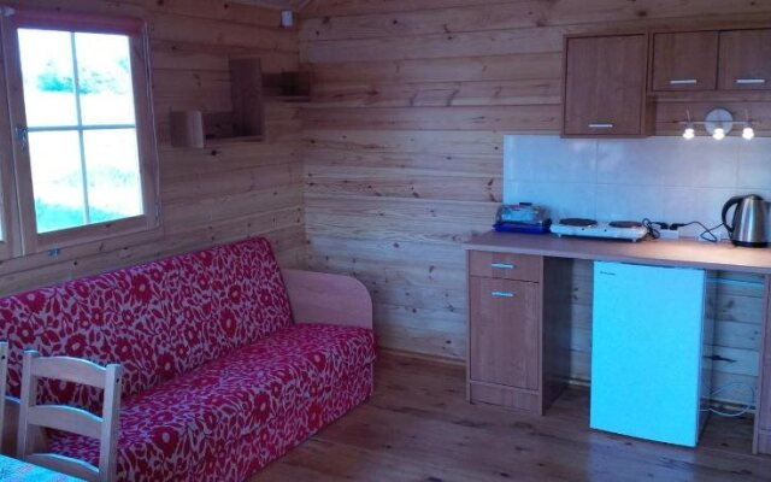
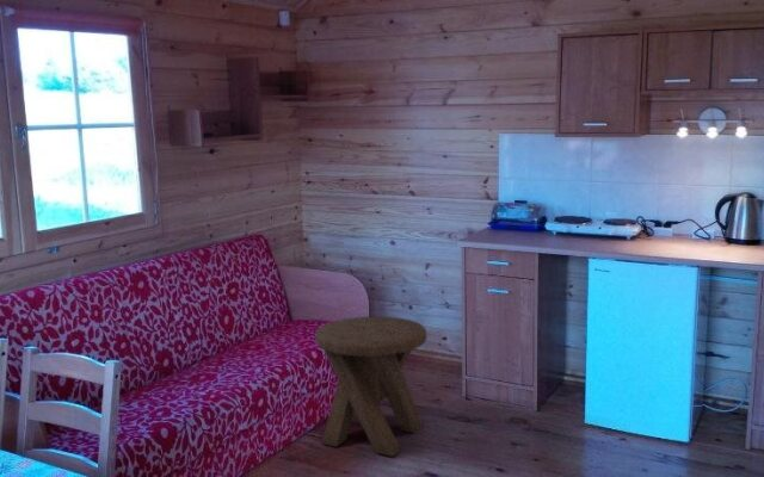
+ music stool [314,315,427,458]
